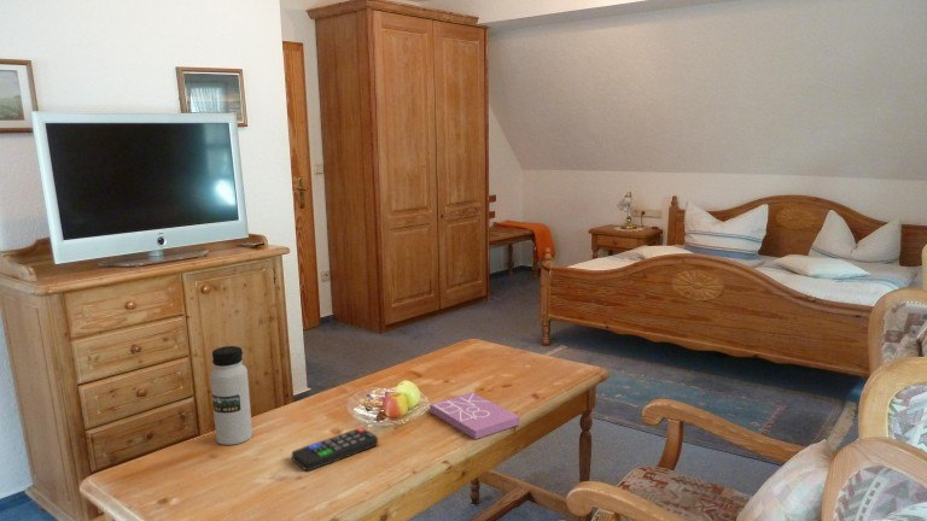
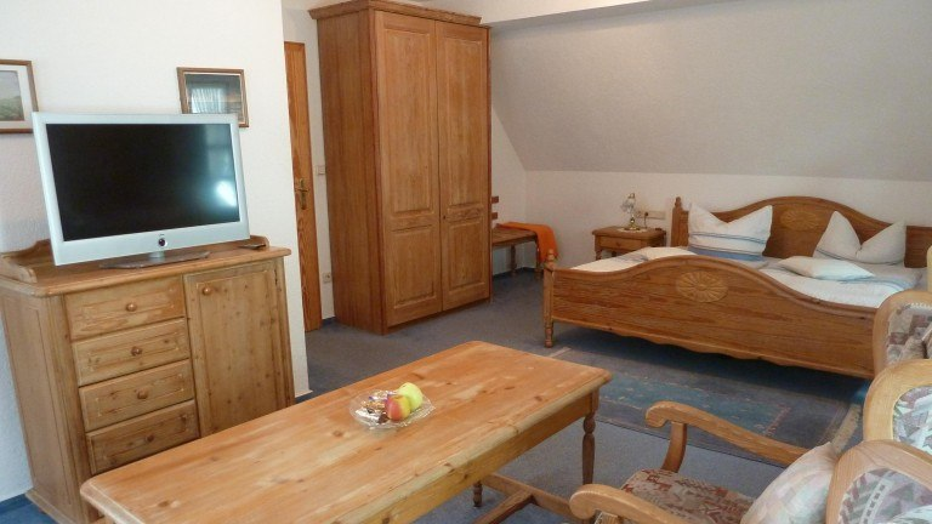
- water bottle [209,345,253,446]
- remote control [291,427,379,472]
- book [428,392,521,440]
